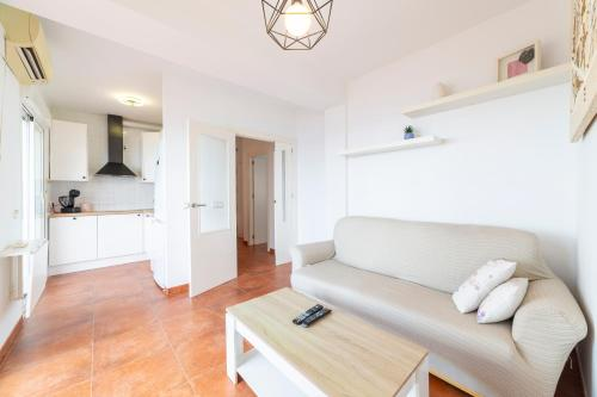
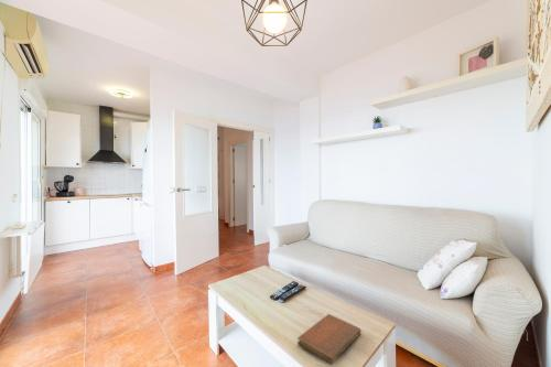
+ notebook [296,313,361,366]
